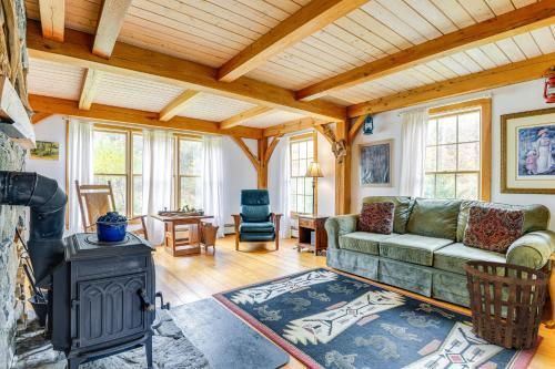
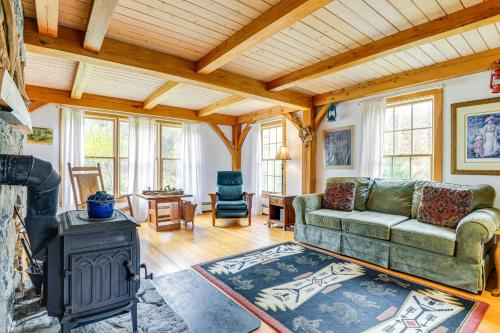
- basket [462,259,551,350]
